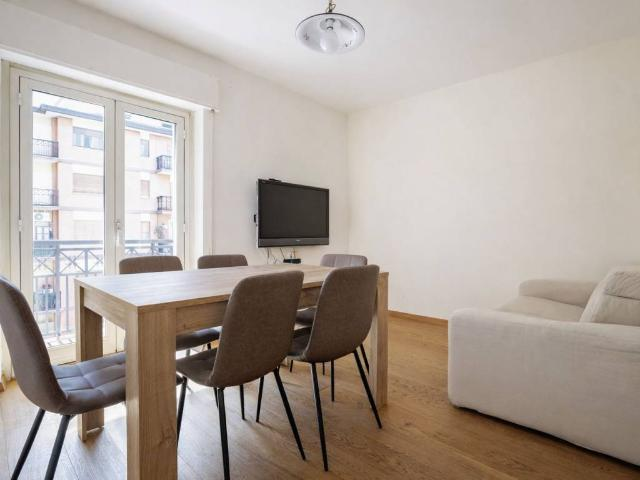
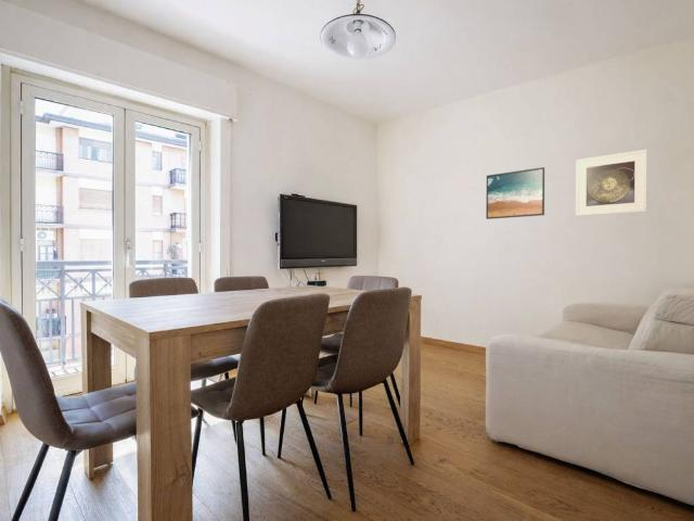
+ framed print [485,166,545,220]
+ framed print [575,149,648,217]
